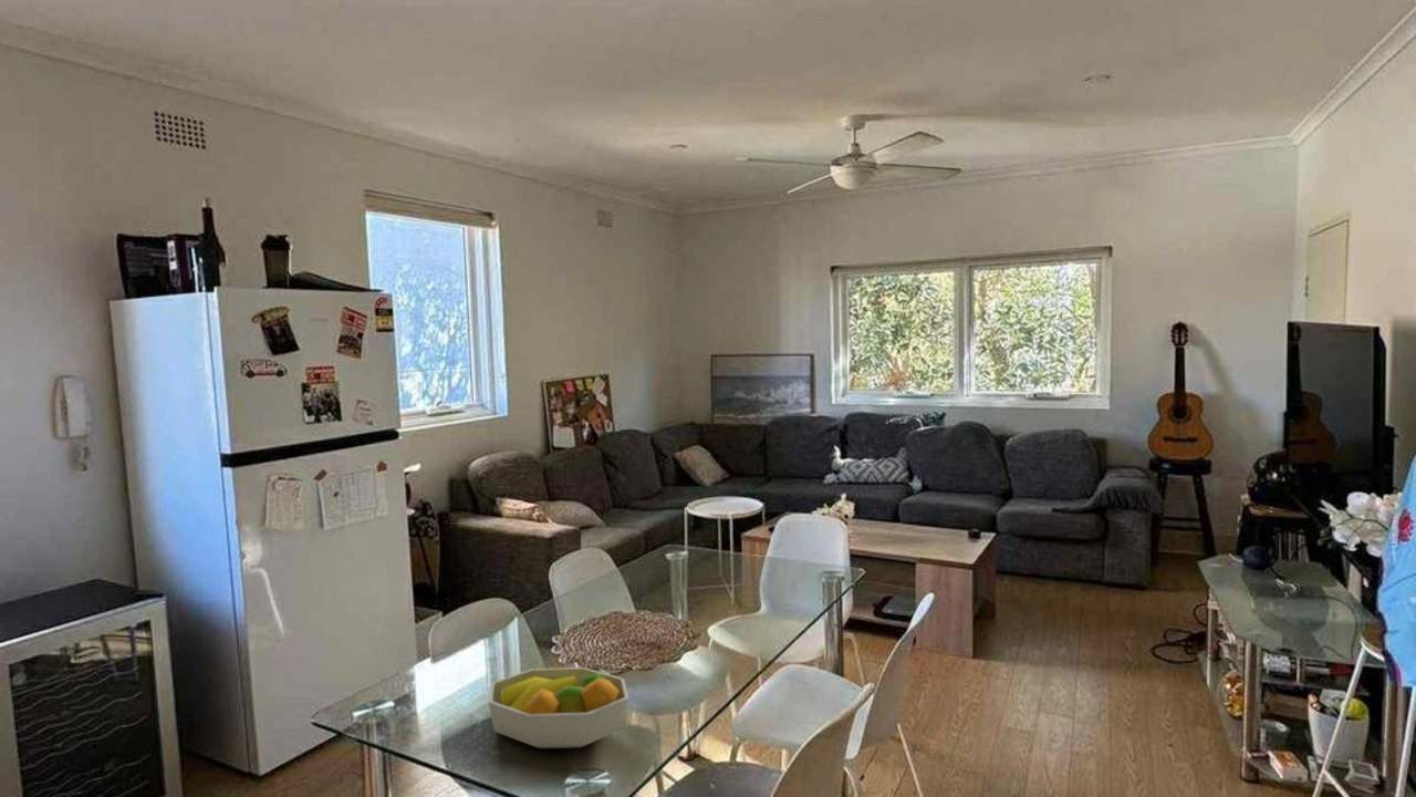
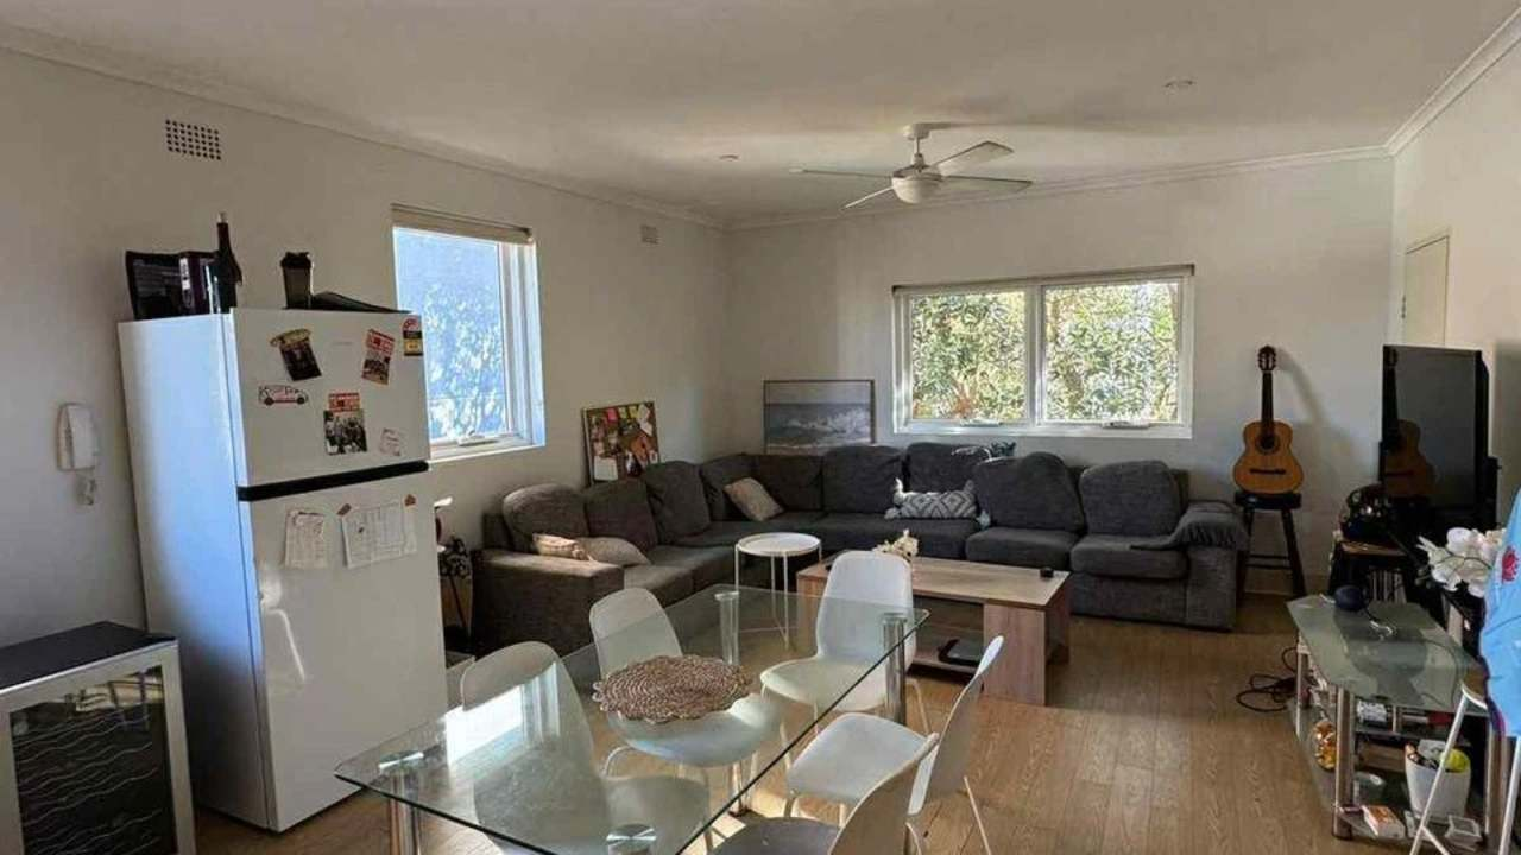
- fruit bowl [487,666,631,749]
